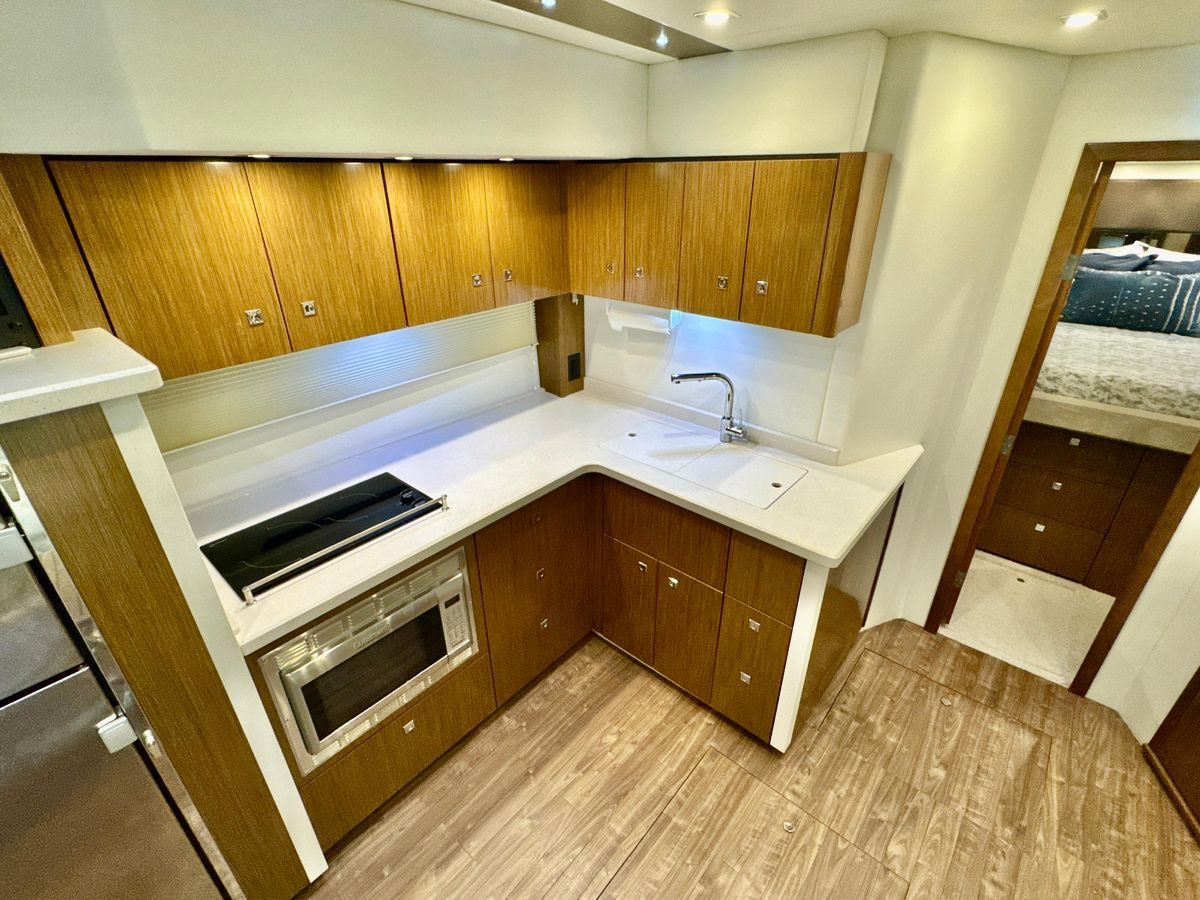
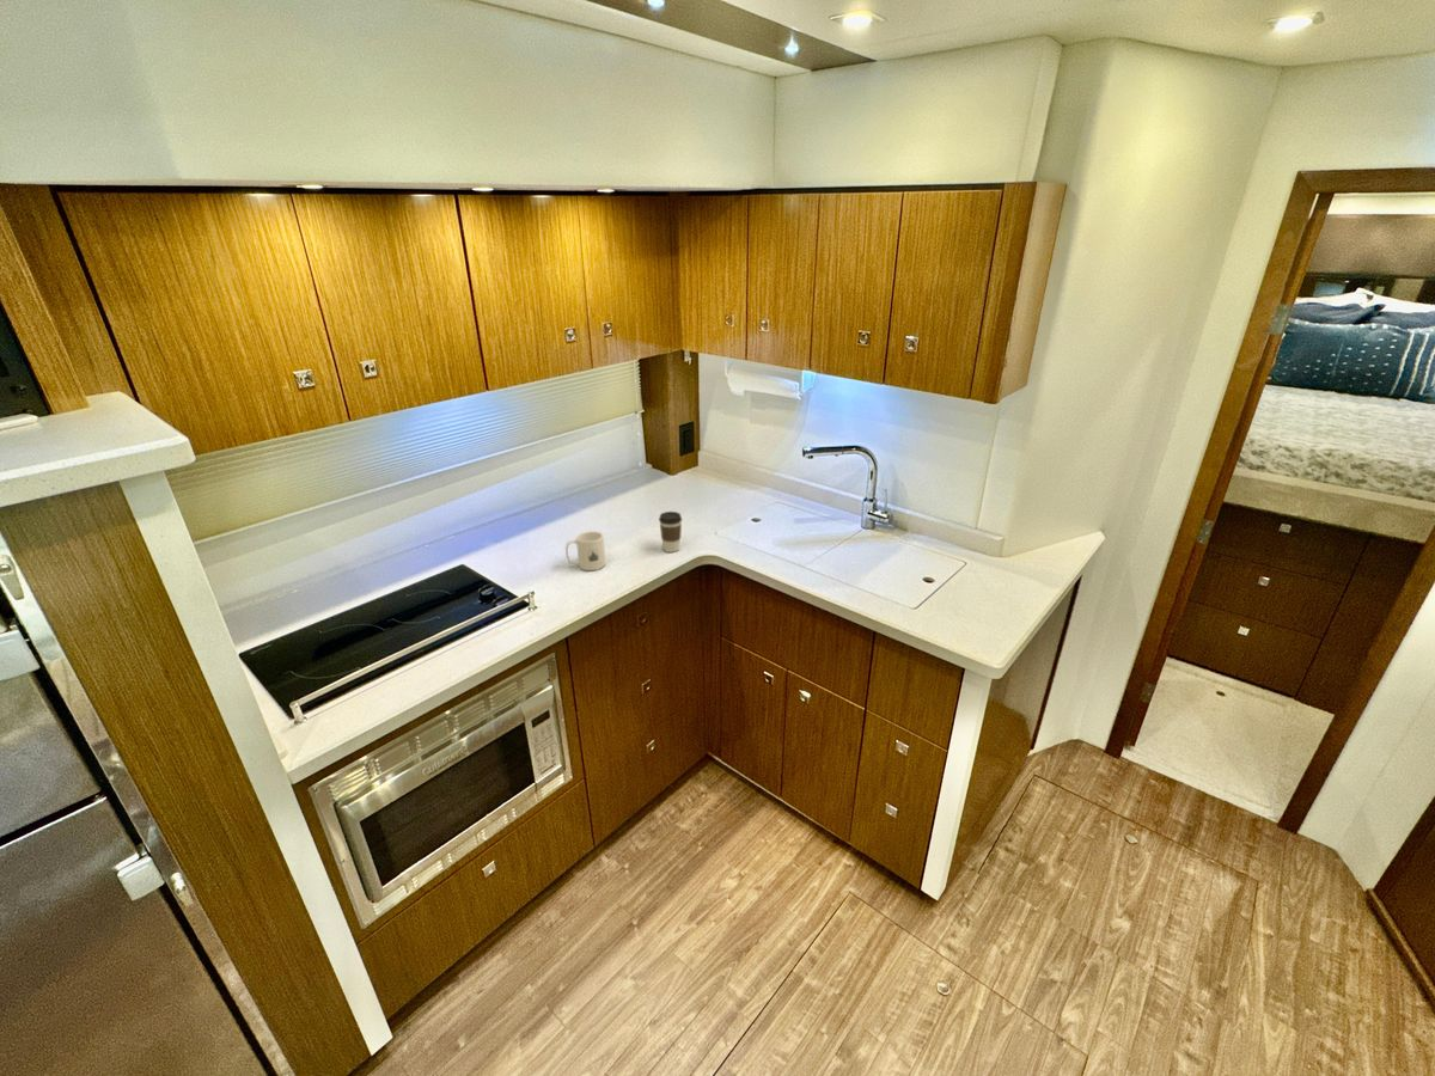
+ coffee cup [658,511,683,554]
+ mug [564,530,606,571]
